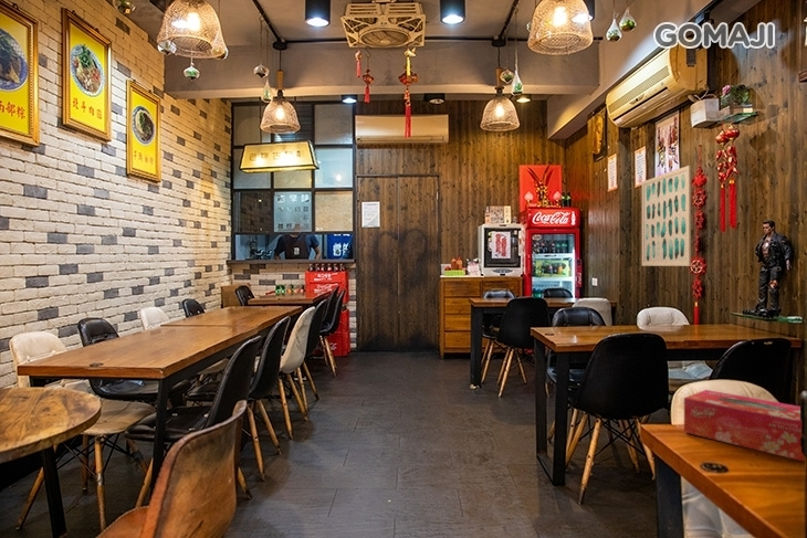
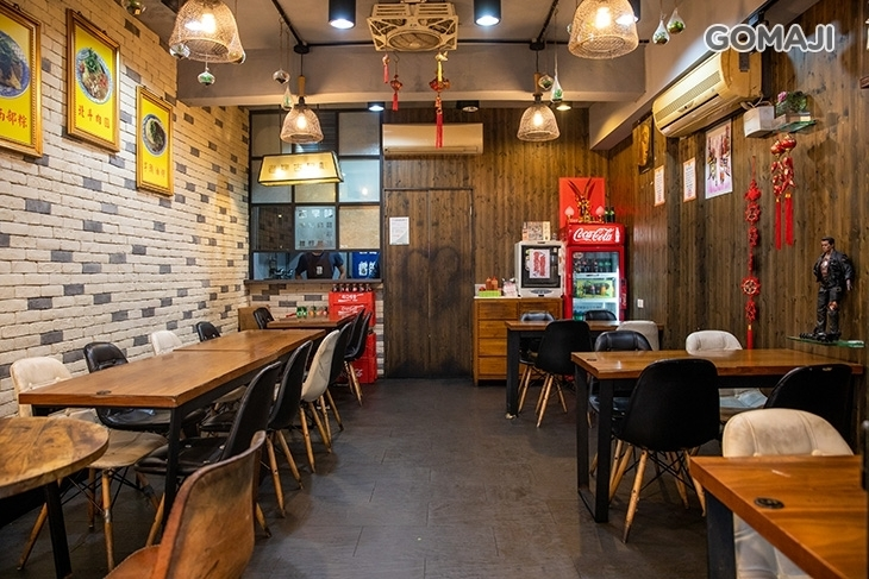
- tissue box [683,389,806,463]
- wall art [641,165,692,267]
